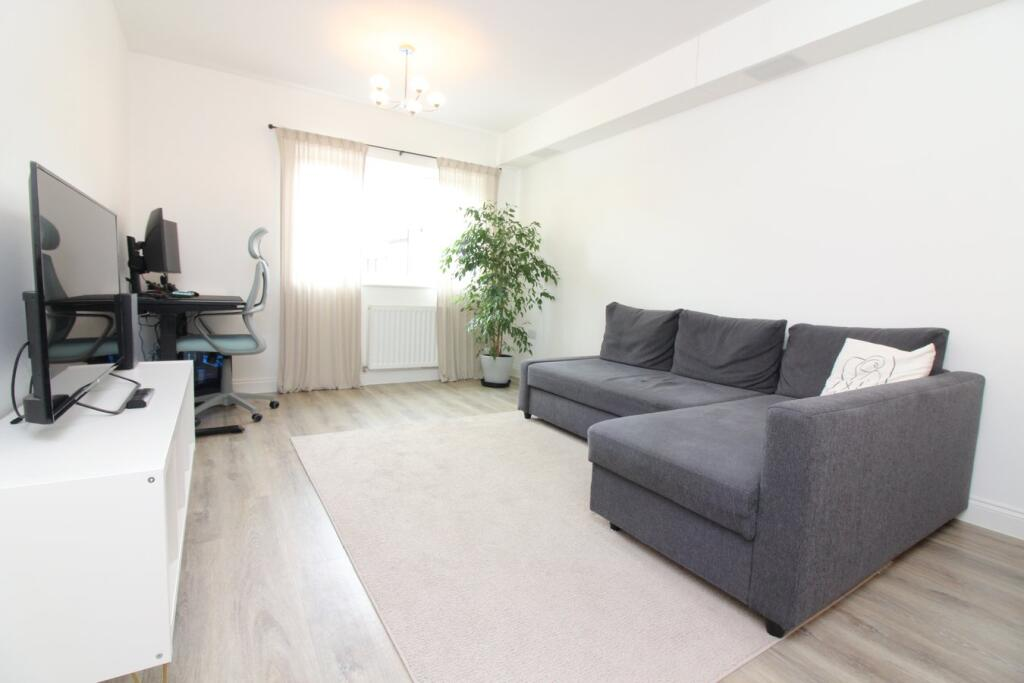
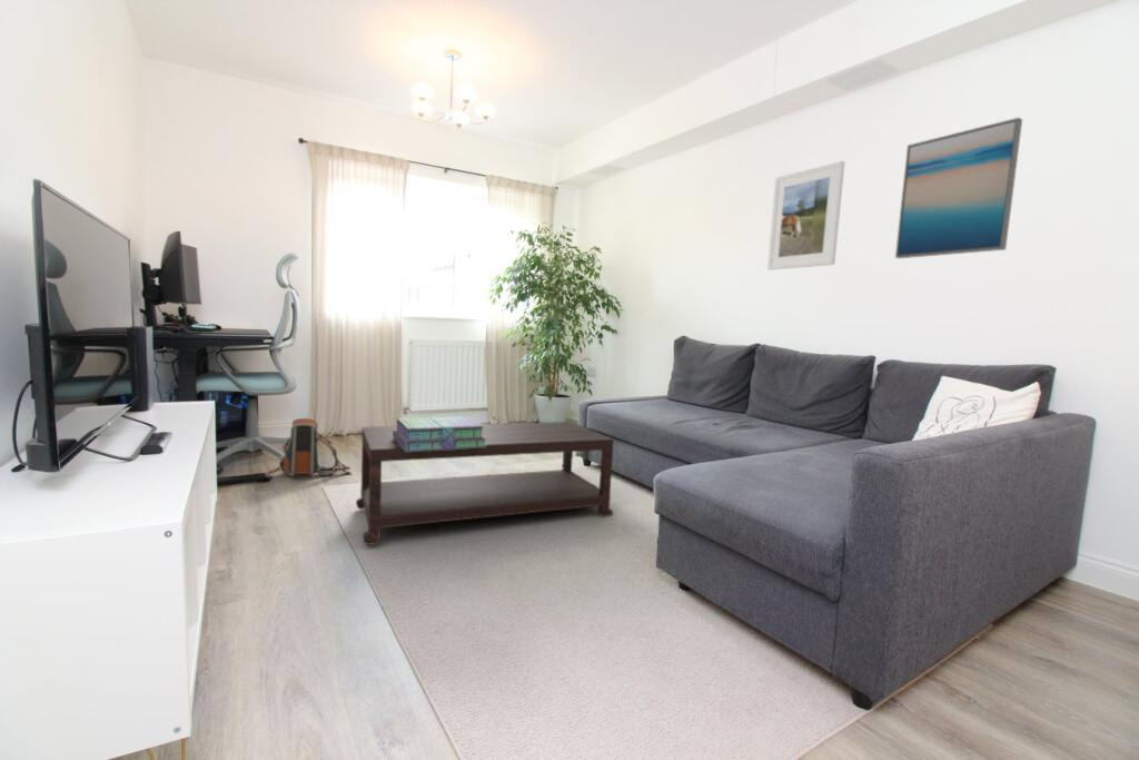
+ backpack [267,417,353,477]
+ coffee table [355,421,615,546]
+ stack of books [393,415,486,452]
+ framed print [766,160,845,270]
+ wall art [894,117,1023,259]
